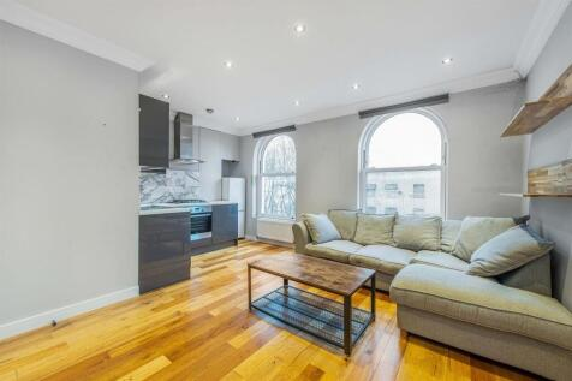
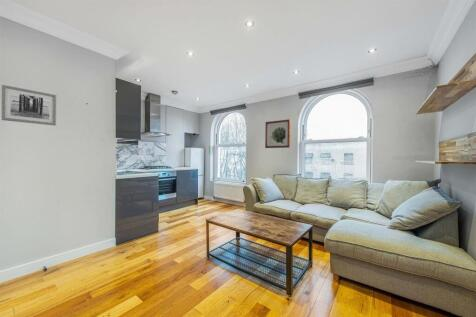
+ wall art [1,84,57,127]
+ wall art [264,118,291,149]
